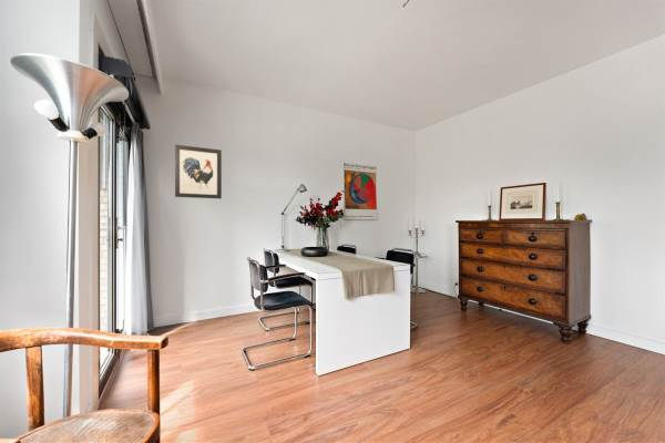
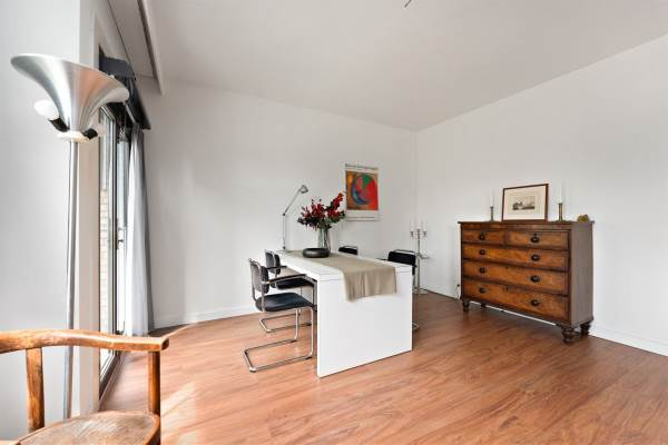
- wall art [174,144,223,199]
